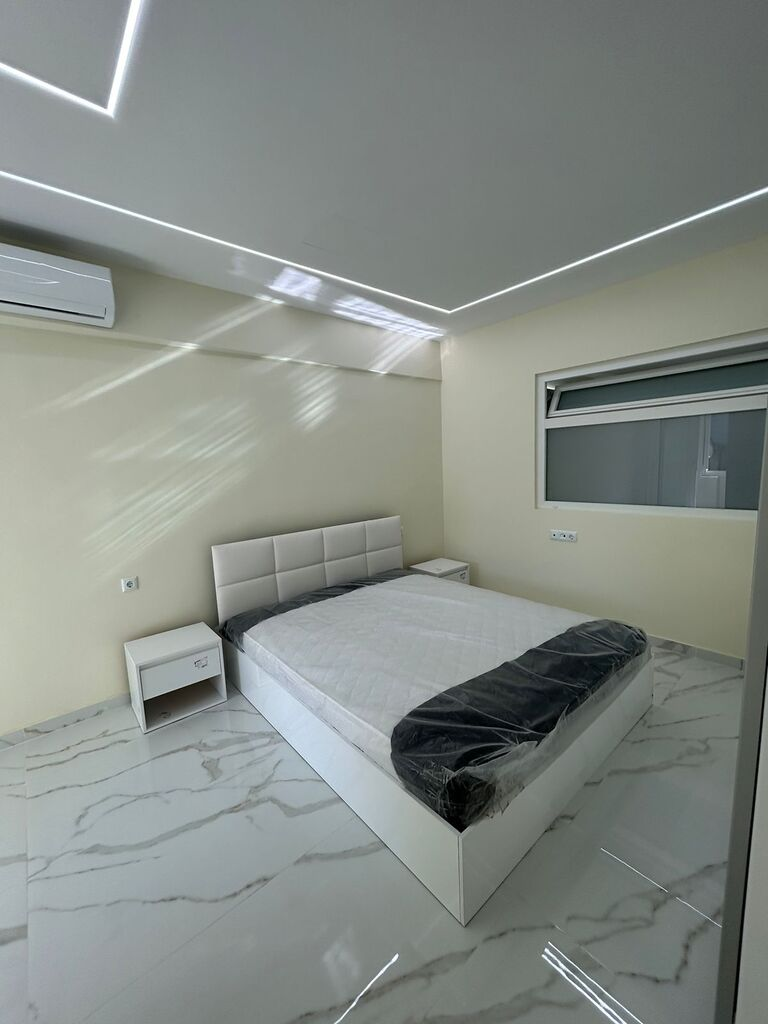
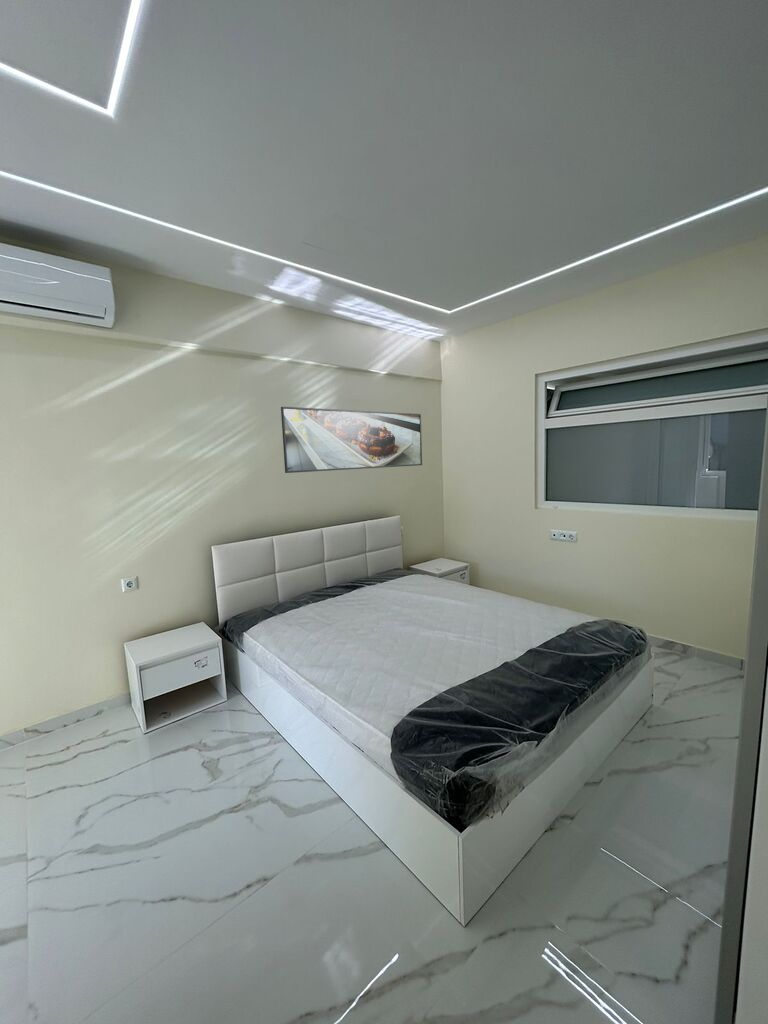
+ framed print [280,406,423,474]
